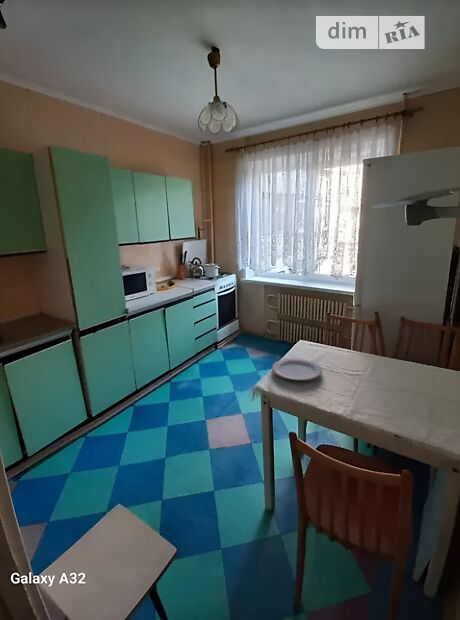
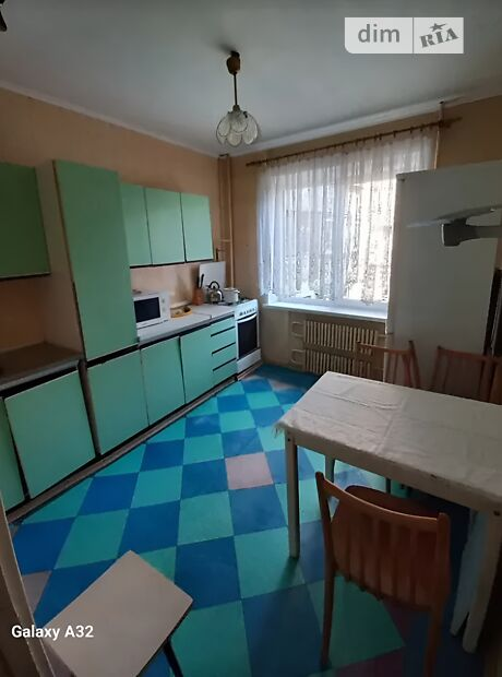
- plate [271,357,323,382]
